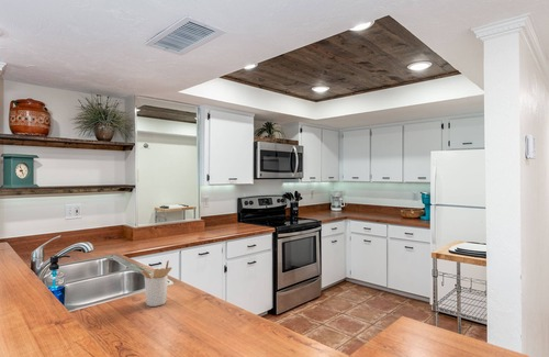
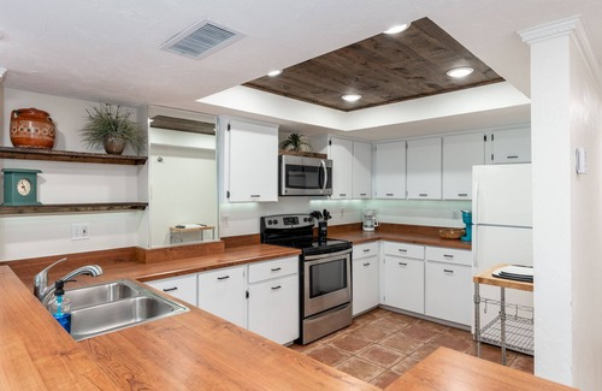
- utensil holder [139,259,172,308]
